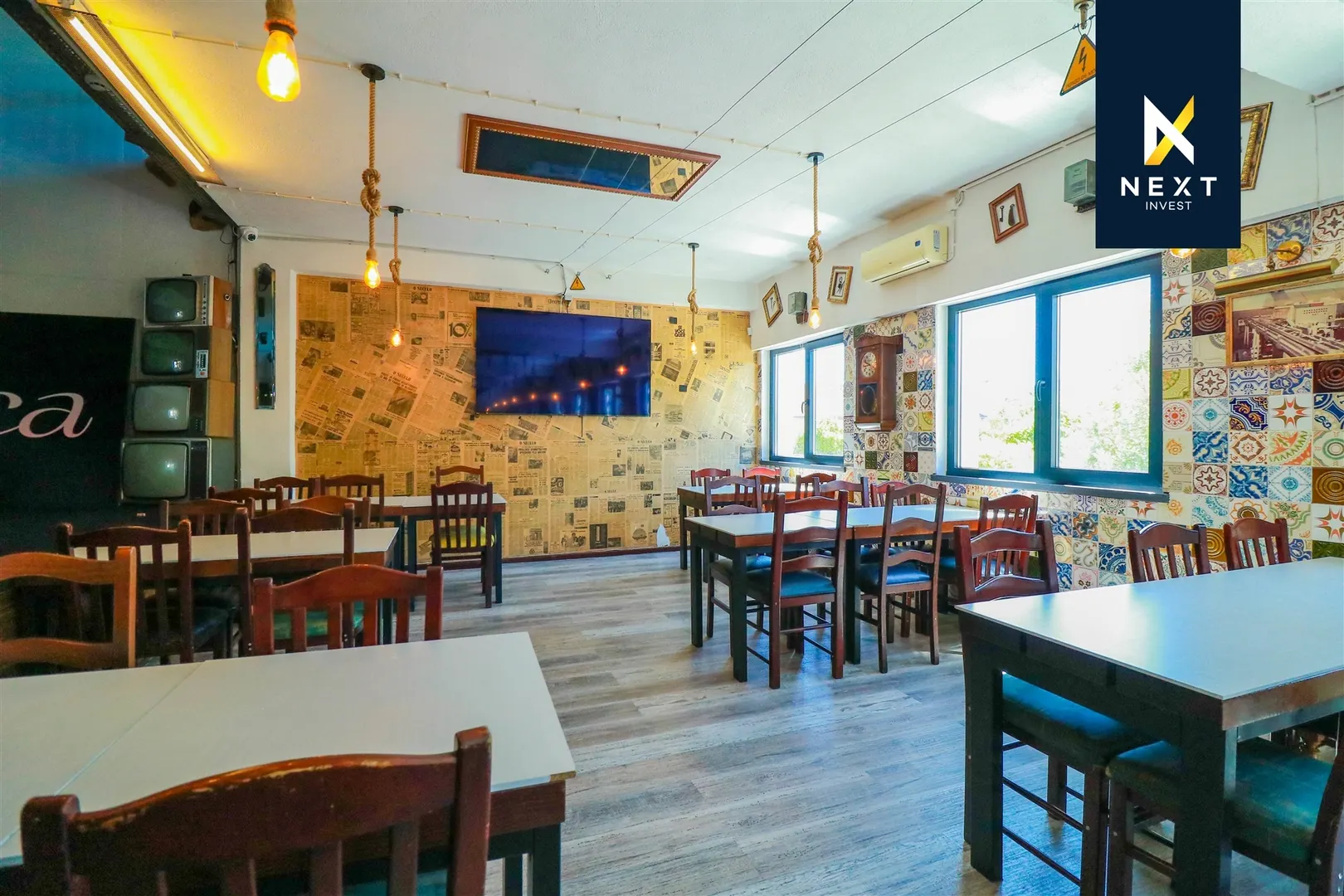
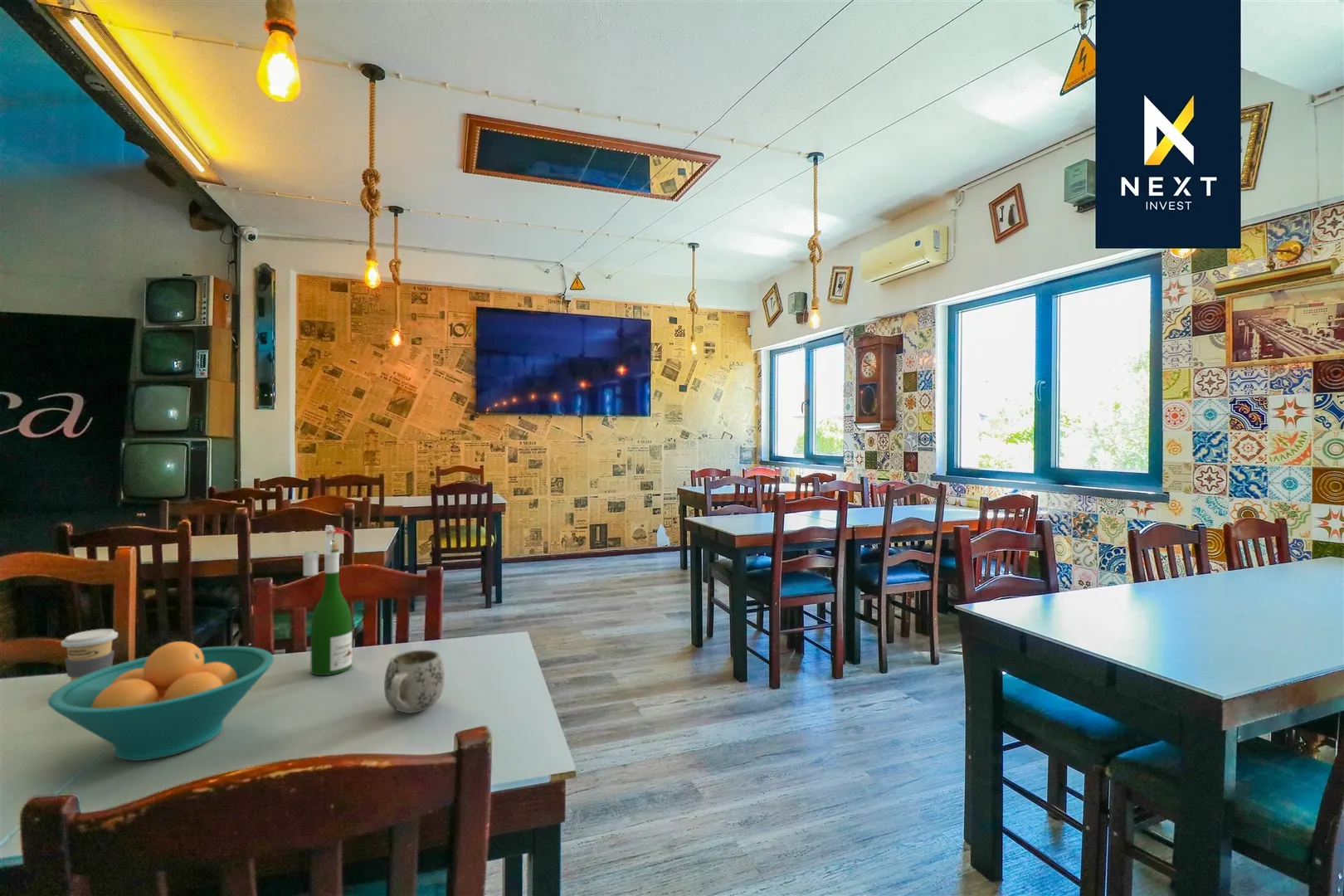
+ coffee cup [60,628,119,681]
+ mug [383,649,446,714]
+ fruit bowl [47,640,275,762]
+ wine bottle [302,524,353,676]
